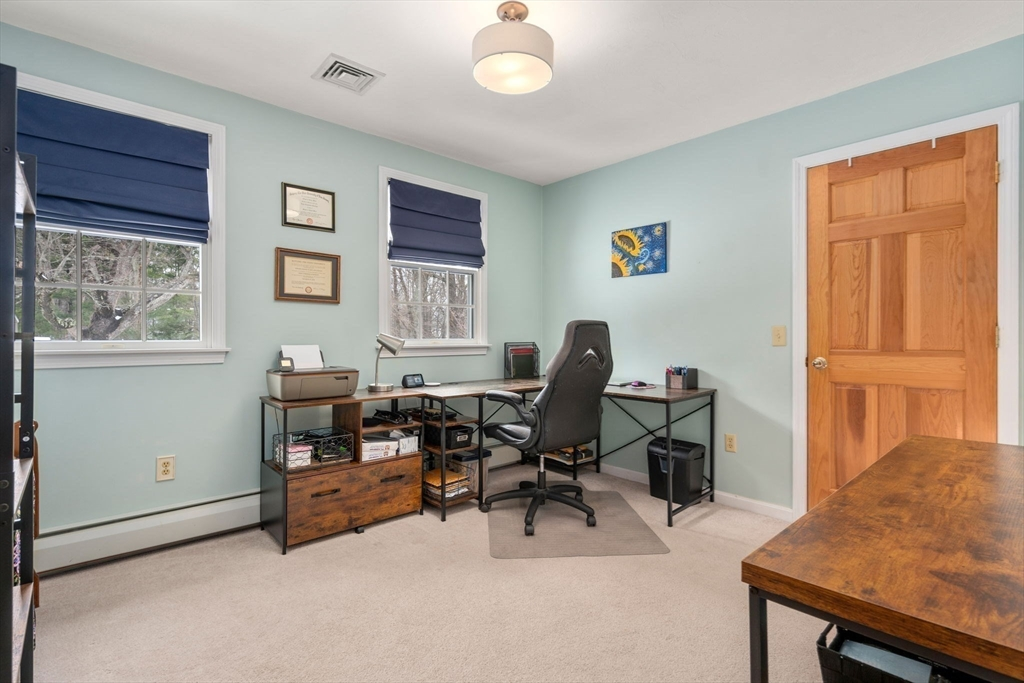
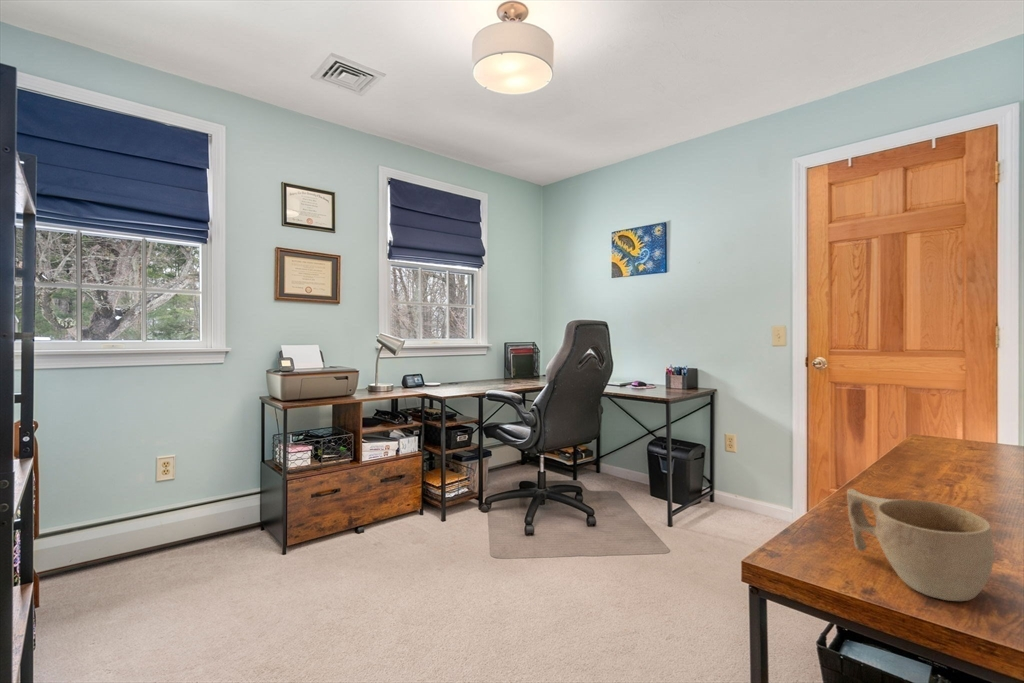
+ cup [846,488,995,602]
